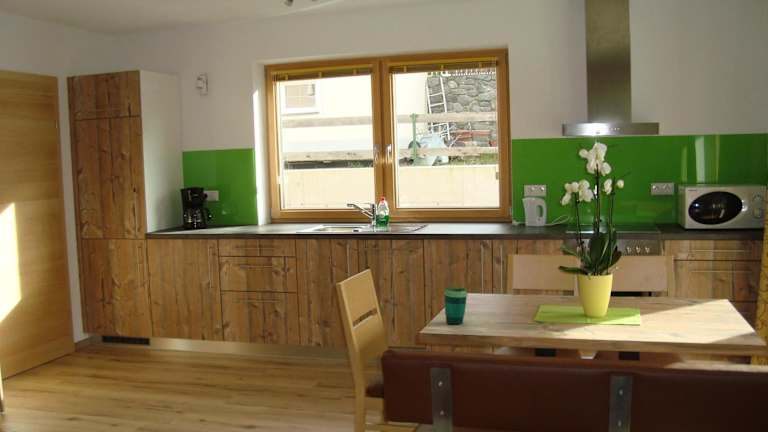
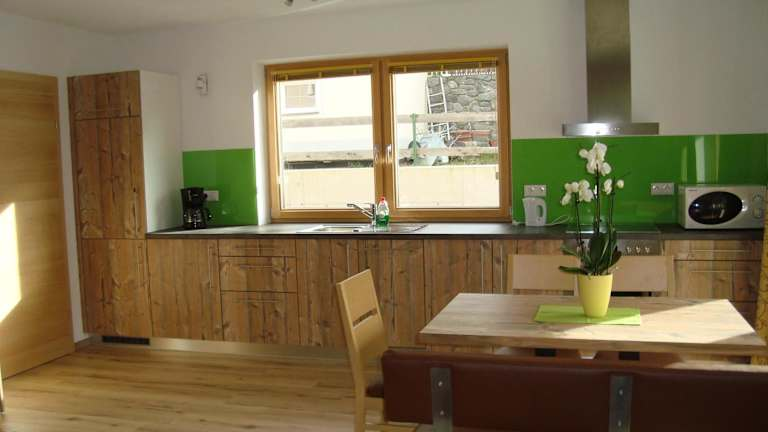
- cup [443,286,469,325]
